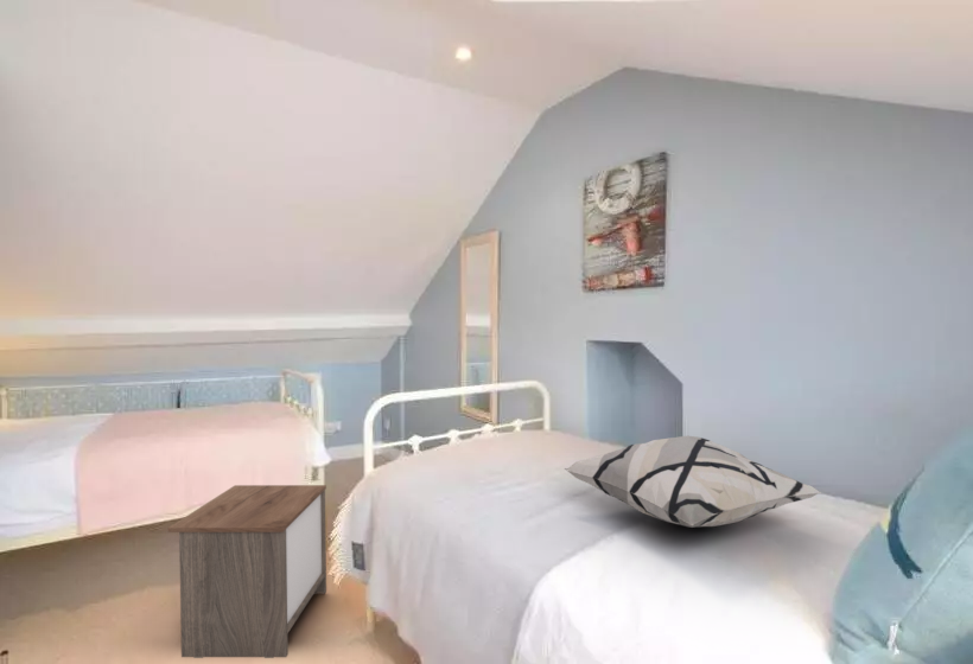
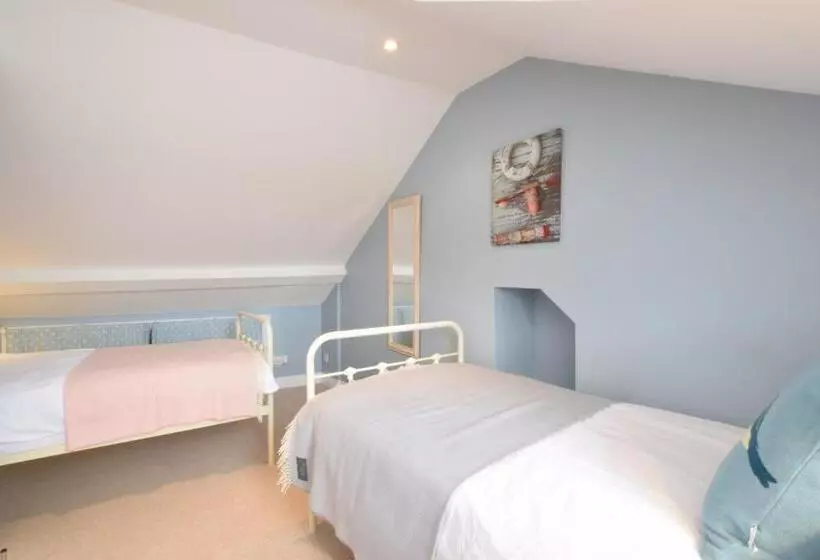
- nightstand [167,484,327,659]
- decorative pillow [564,434,822,529]
